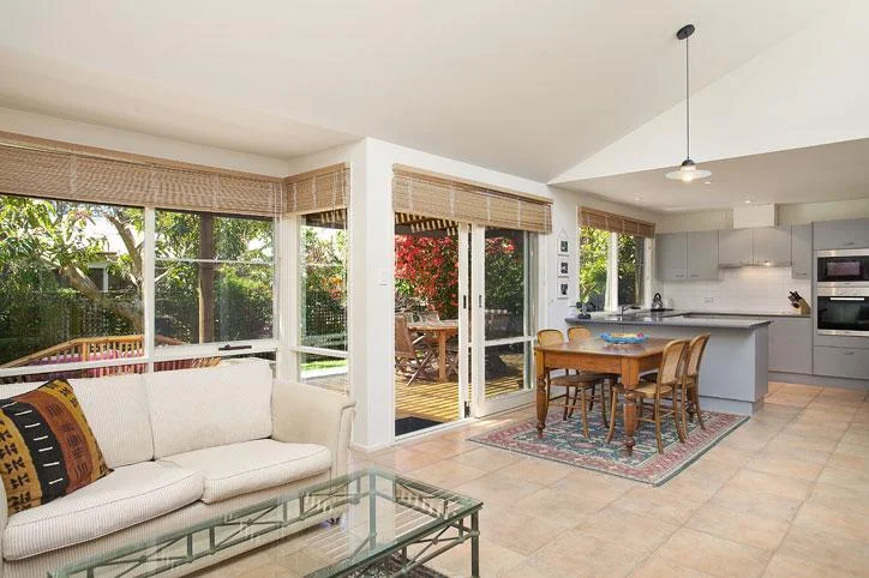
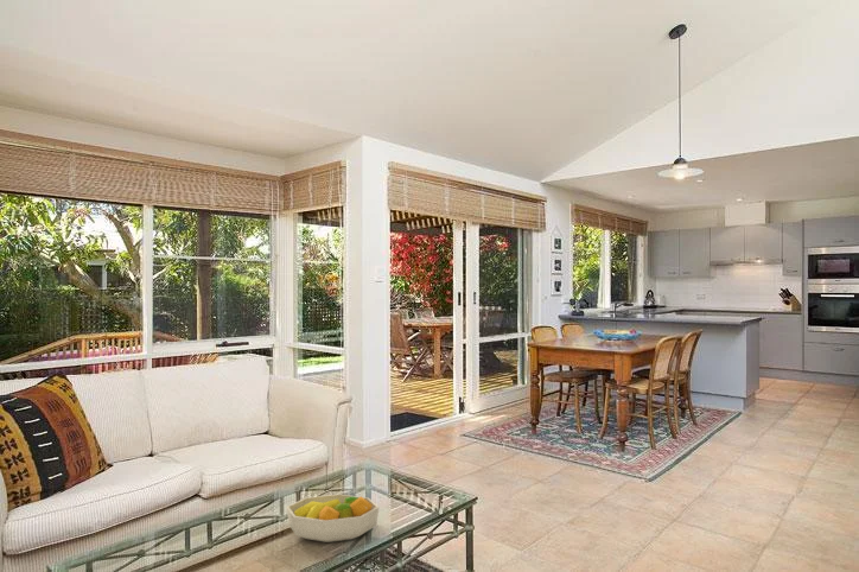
+ fruit bowl [285,494,380,544]
